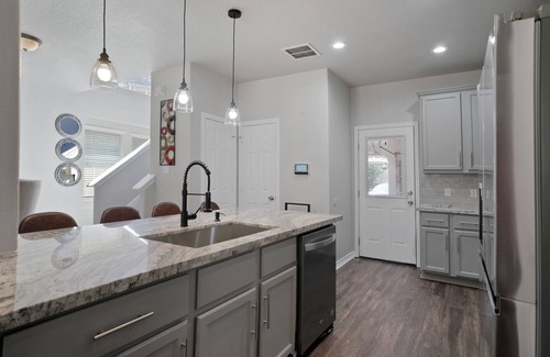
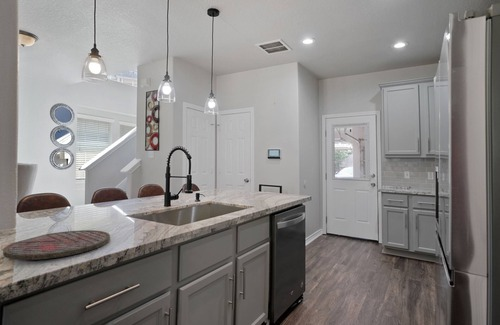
+ cutting board [2,229,111,261]
